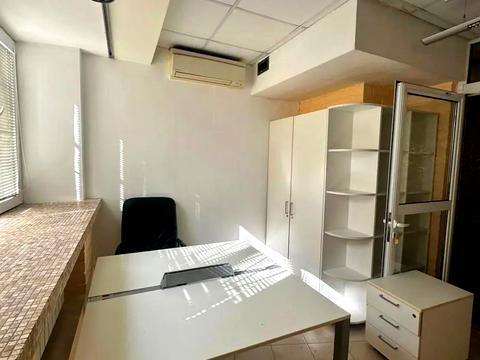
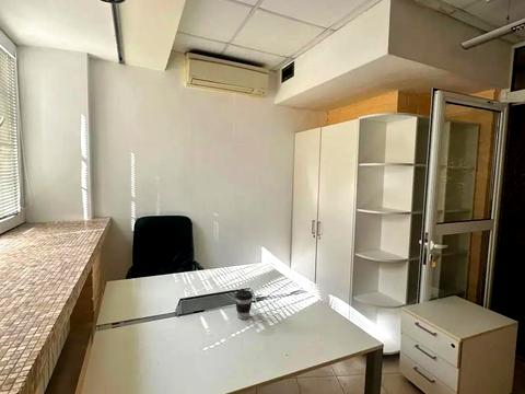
+ coffee cup [234,289,254,321]
